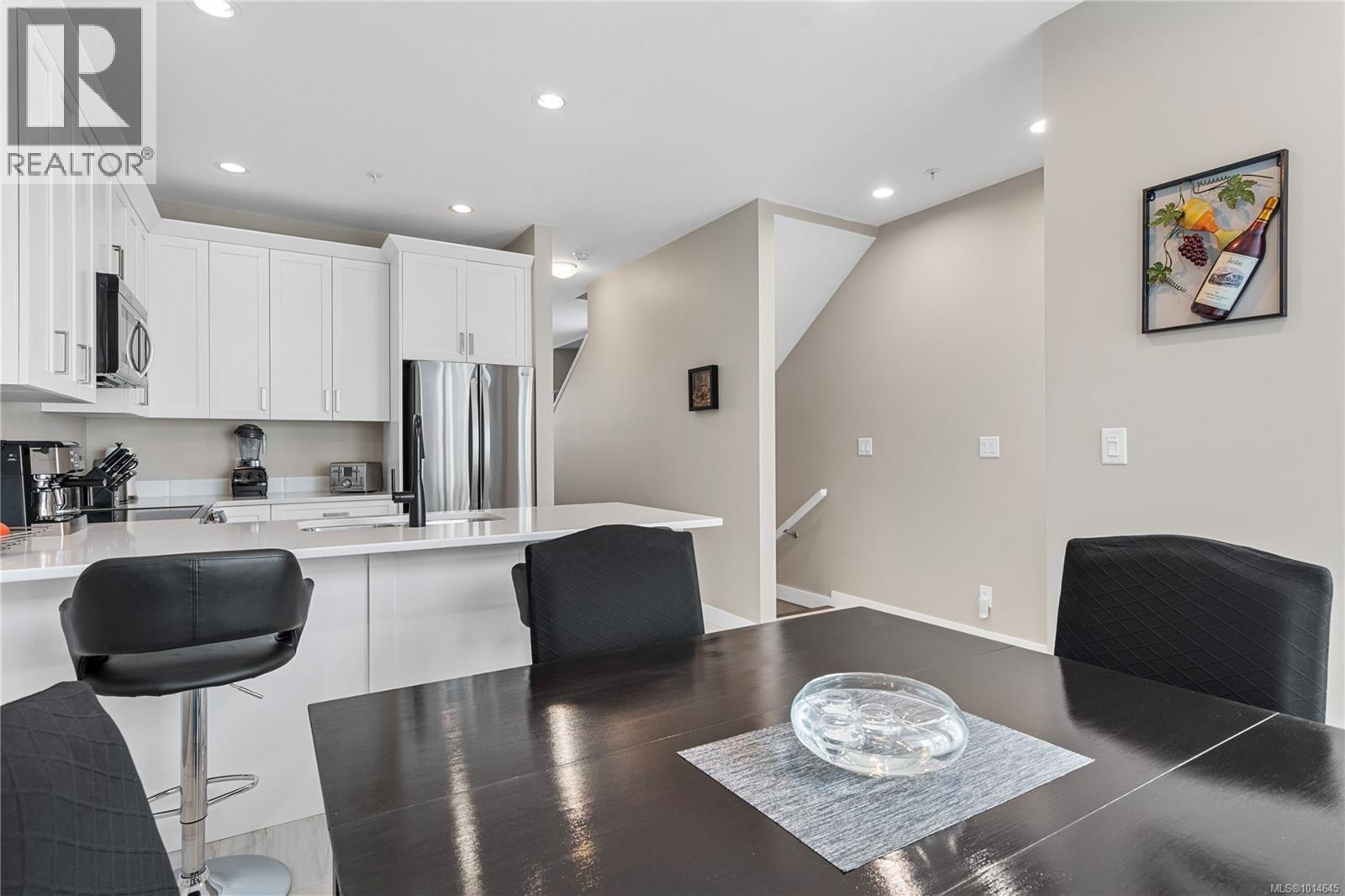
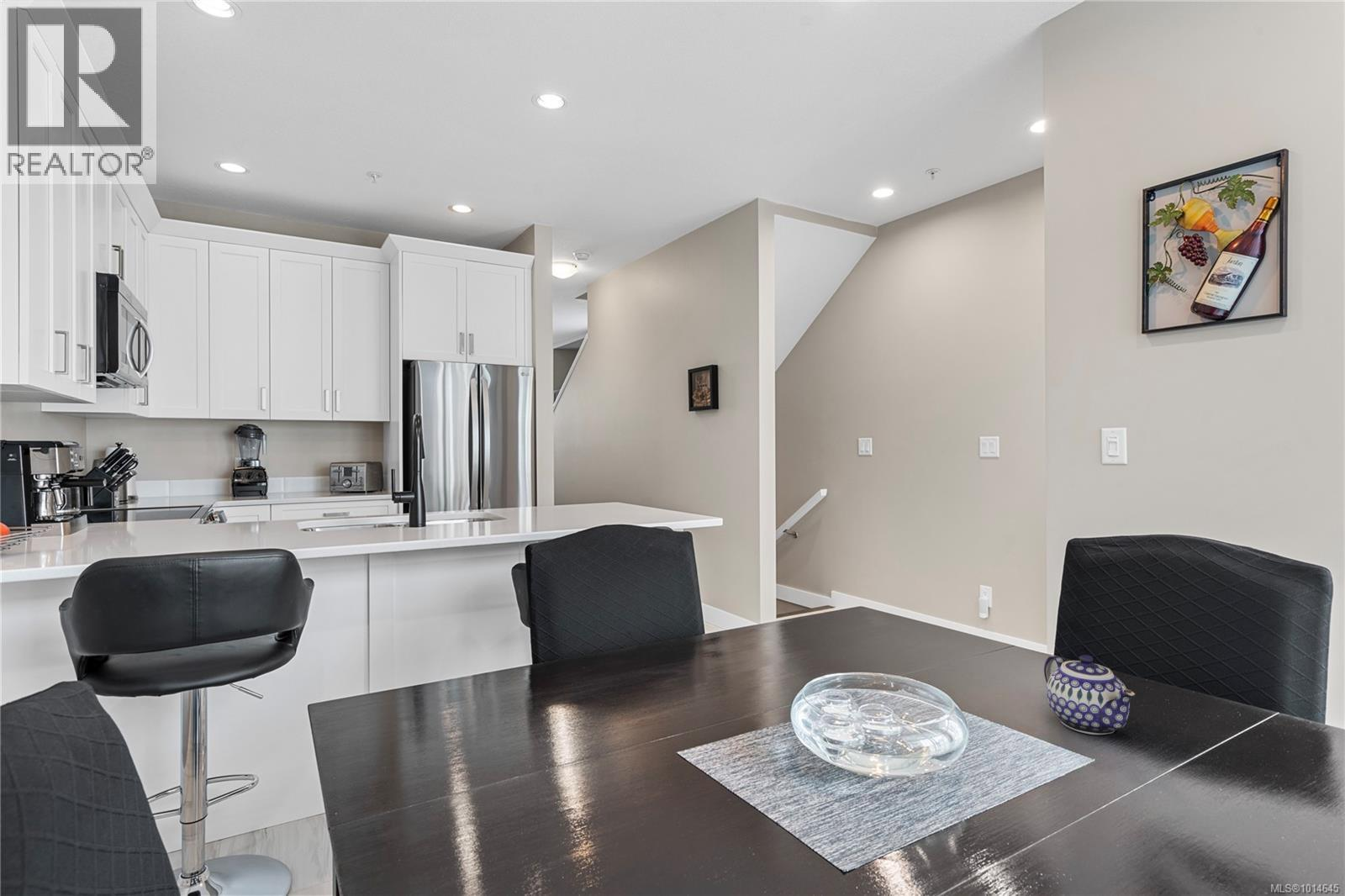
+ teapot [1043,654,1136,735]
